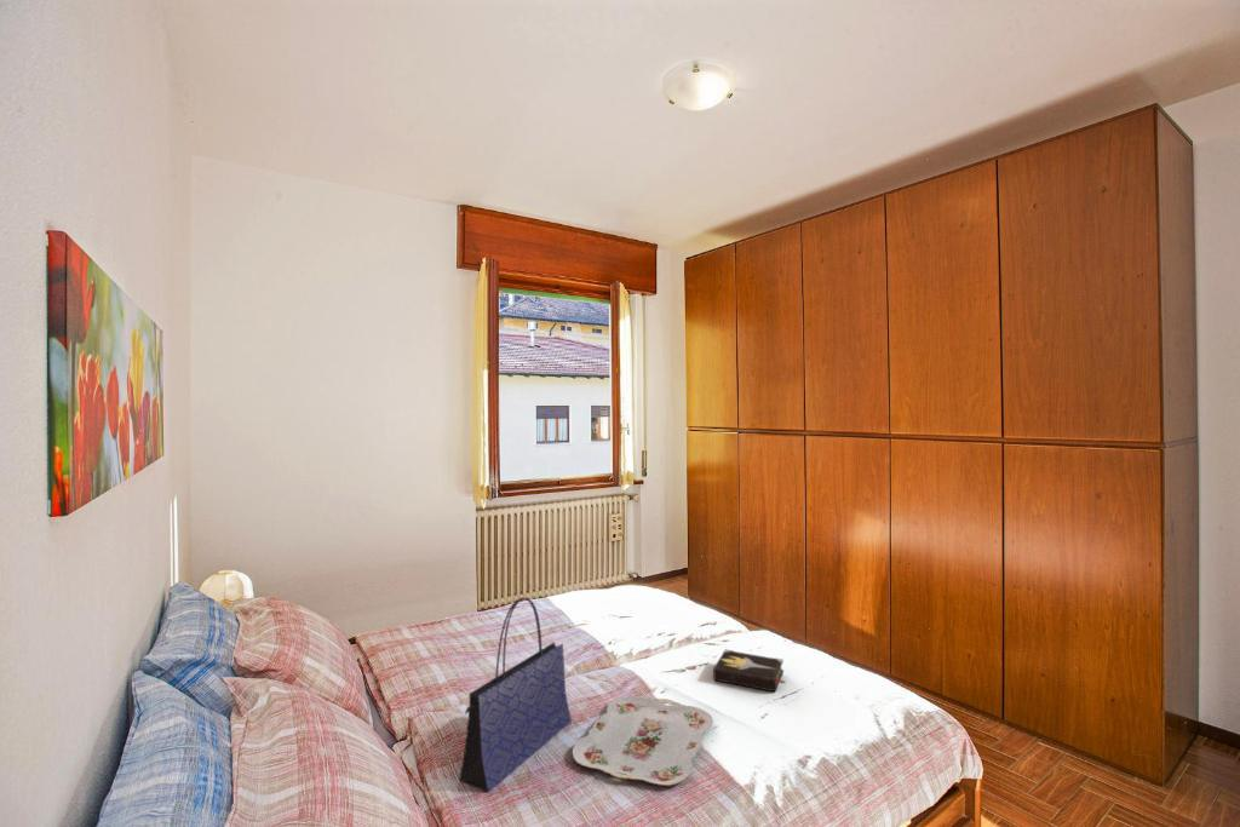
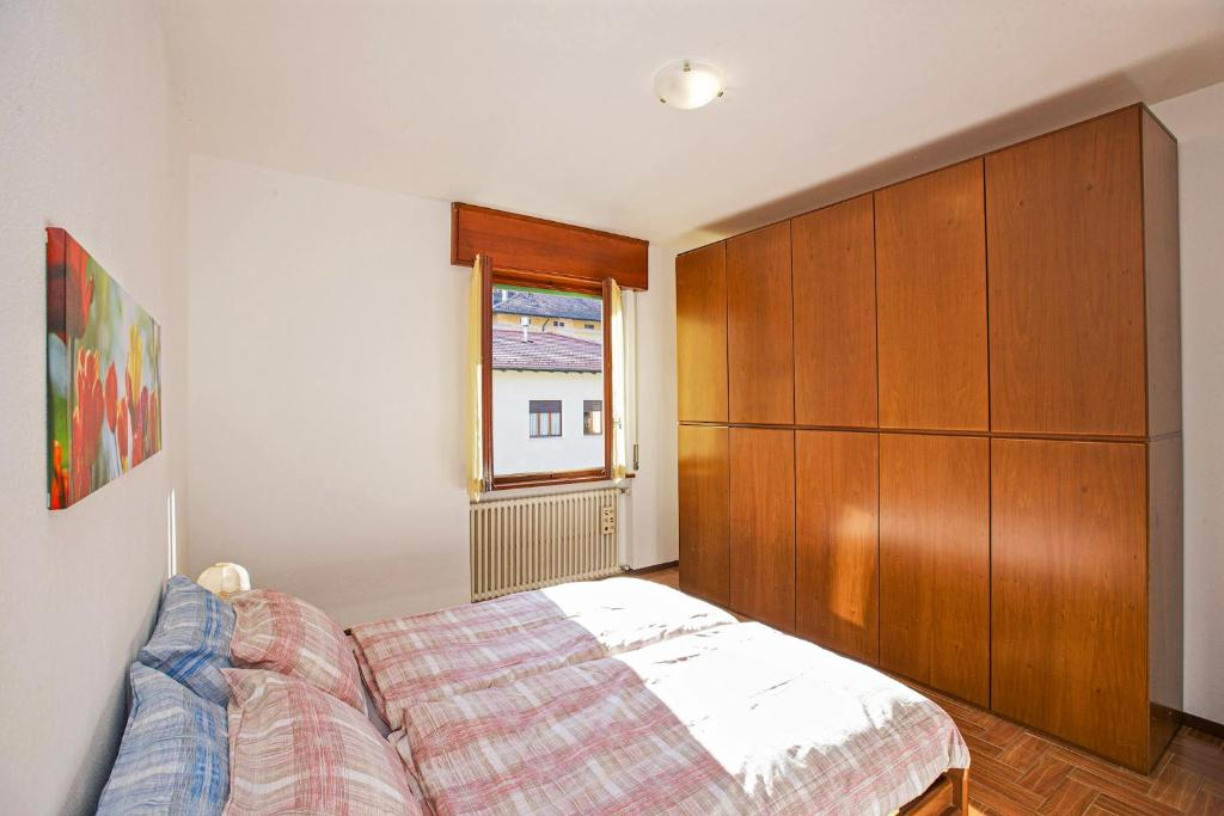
- hardback book [712,648,786,693]
- tote bag [458,596,573,794]
- serving tray [572,695,714,787]
